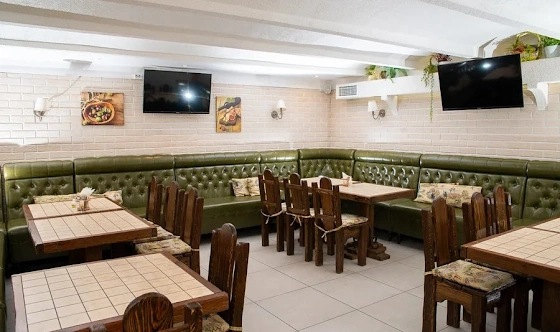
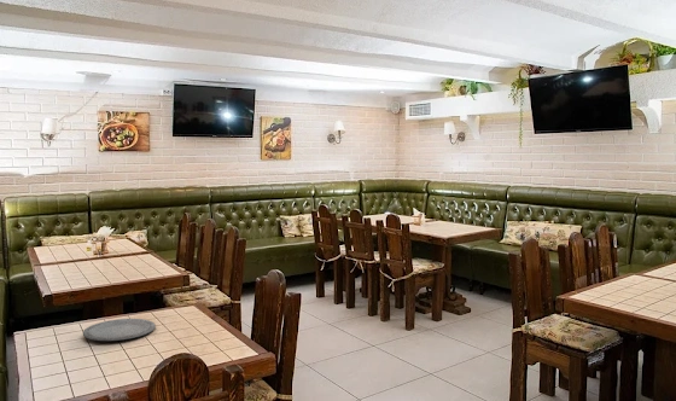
+ plate [82,318,157,342]
